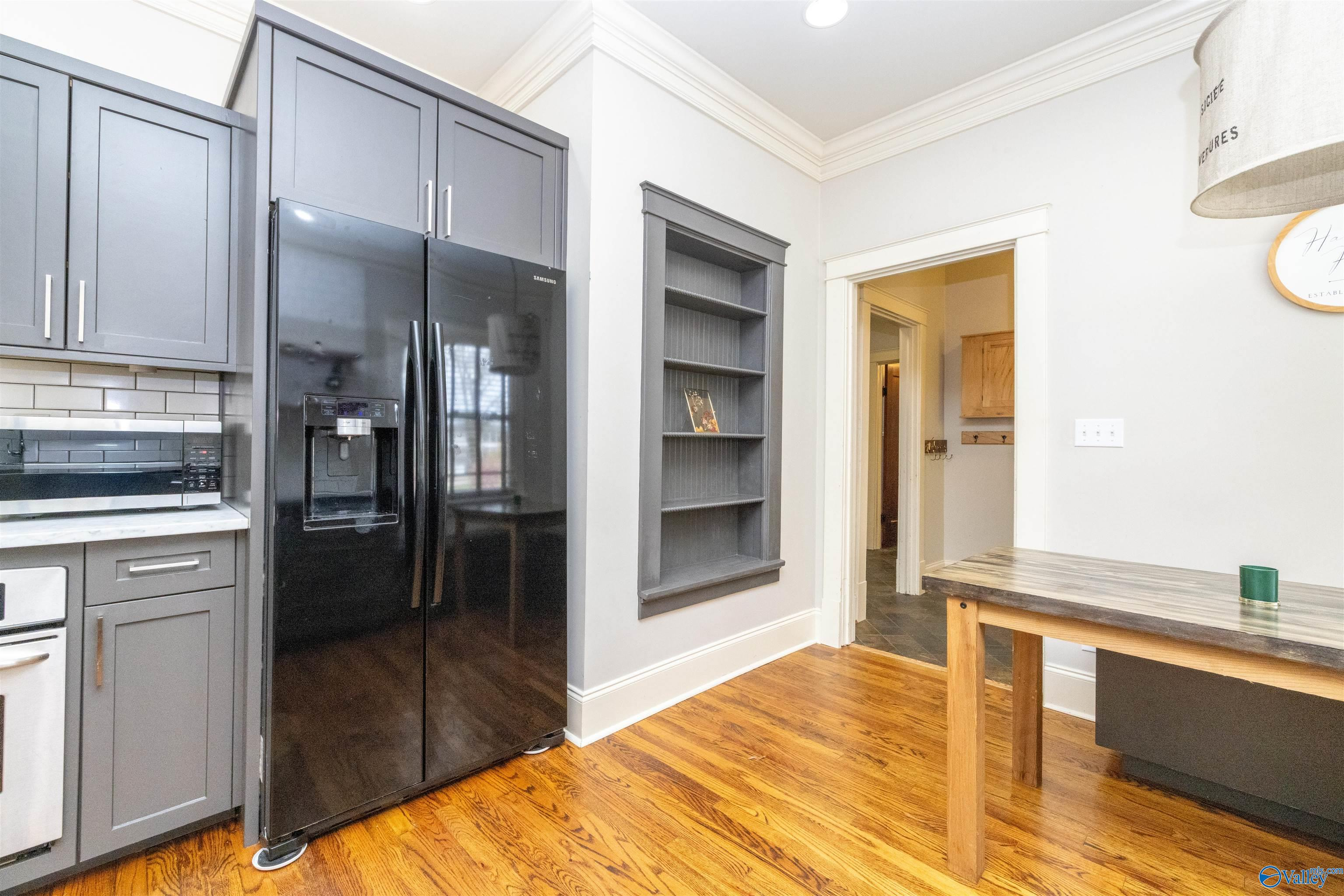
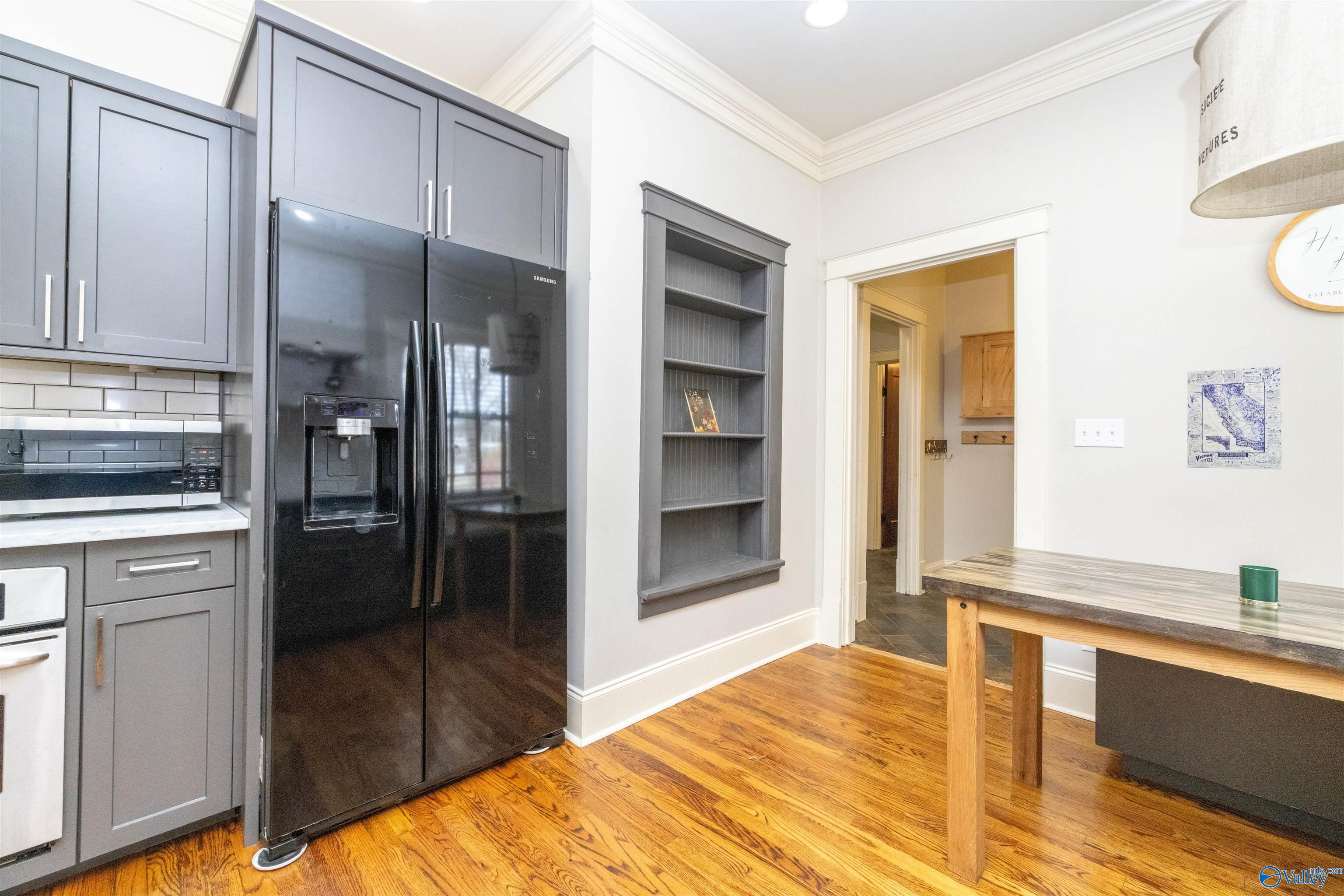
+ wall art [1187,365,1283,470]
